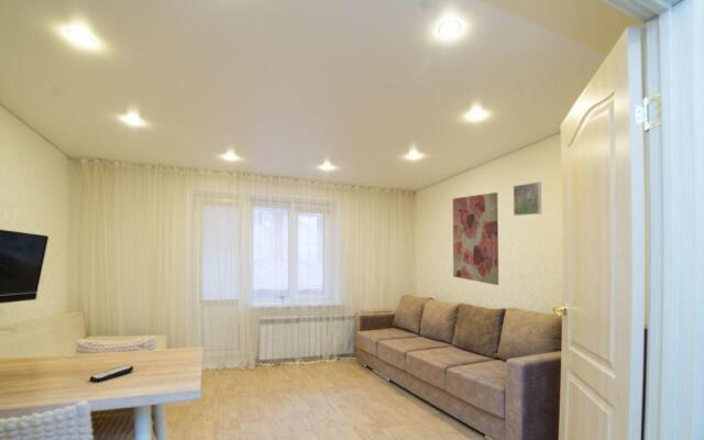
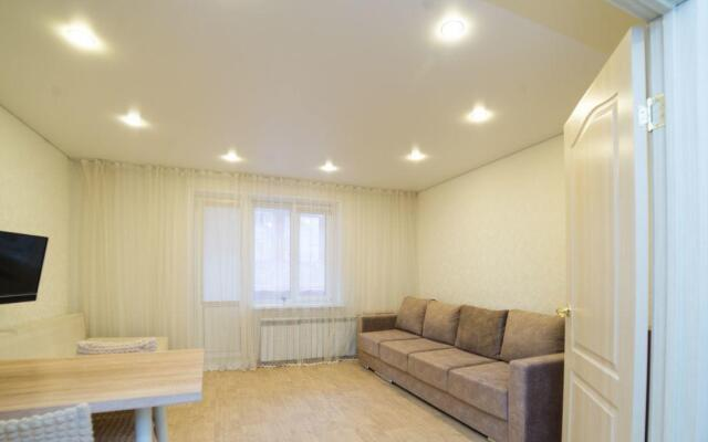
- wall art [452,191,499,286]
- remote control [89,364,134,384]
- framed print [513,180,542,217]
